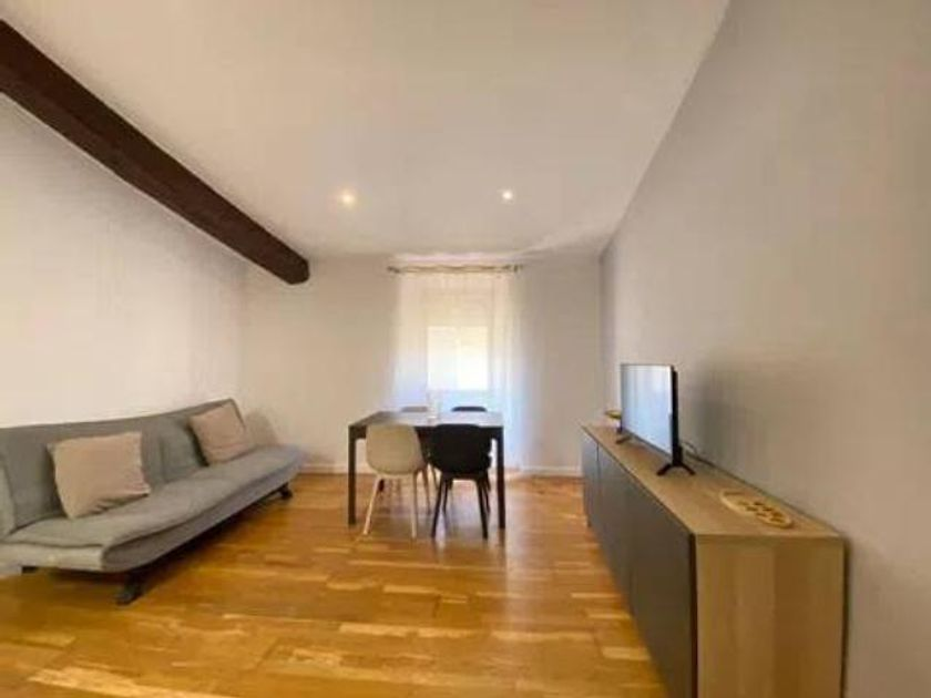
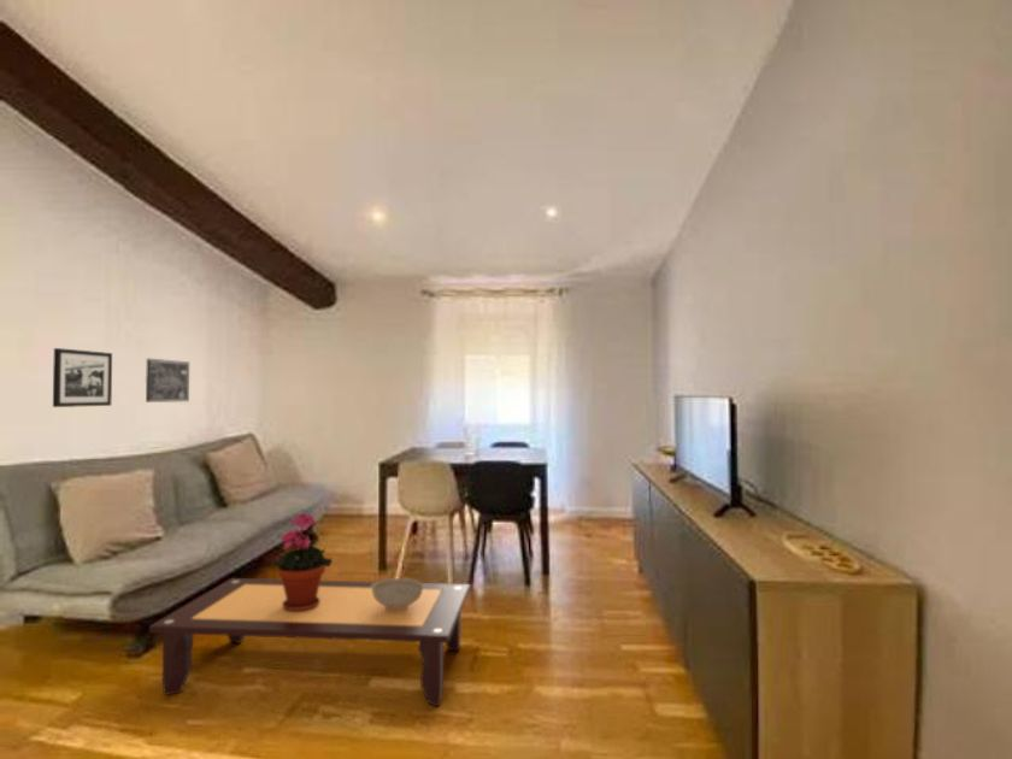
+ decorative bowl [371,577,423,612]
+ potted plant [271,511,334,612]
+ wall art [145,358,190,404]
+ picture frame [52,347,113,408]
+ coffee table [148,577,471,707]
